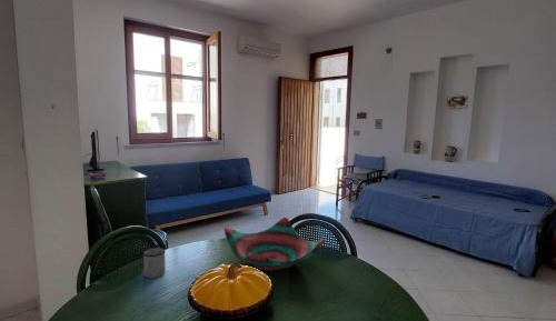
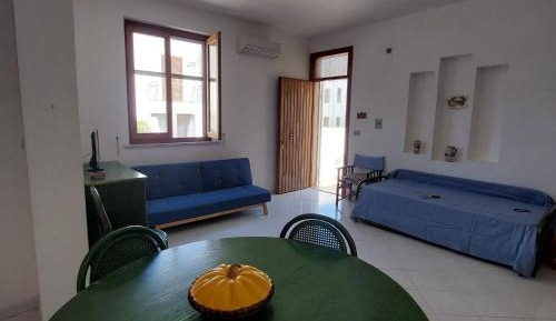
- decorative bowl [224,217,326,272]
- mug [142,247,167,279]
